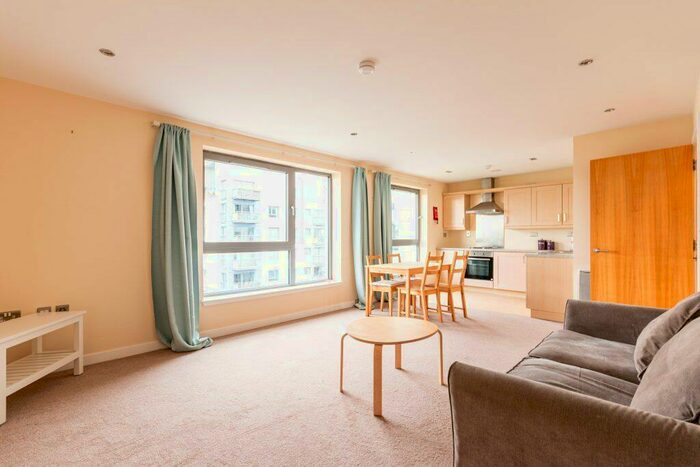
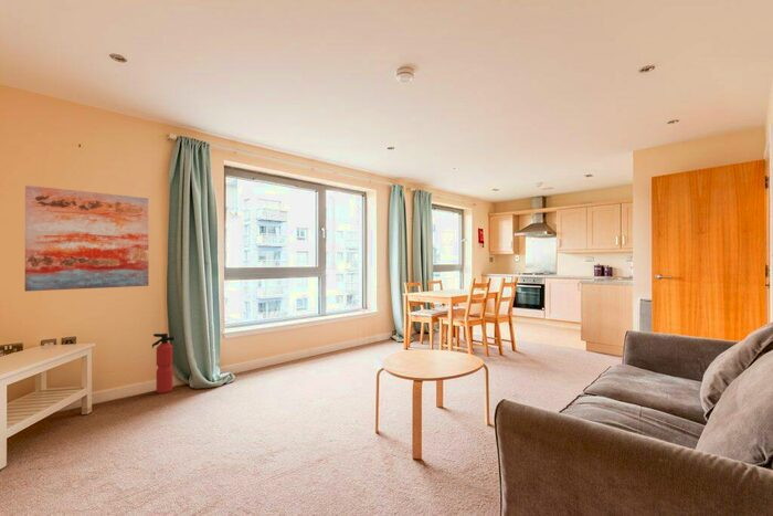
+ fire extinguisher [151,333,174,394]
+ wall art [23,185,150,293]
